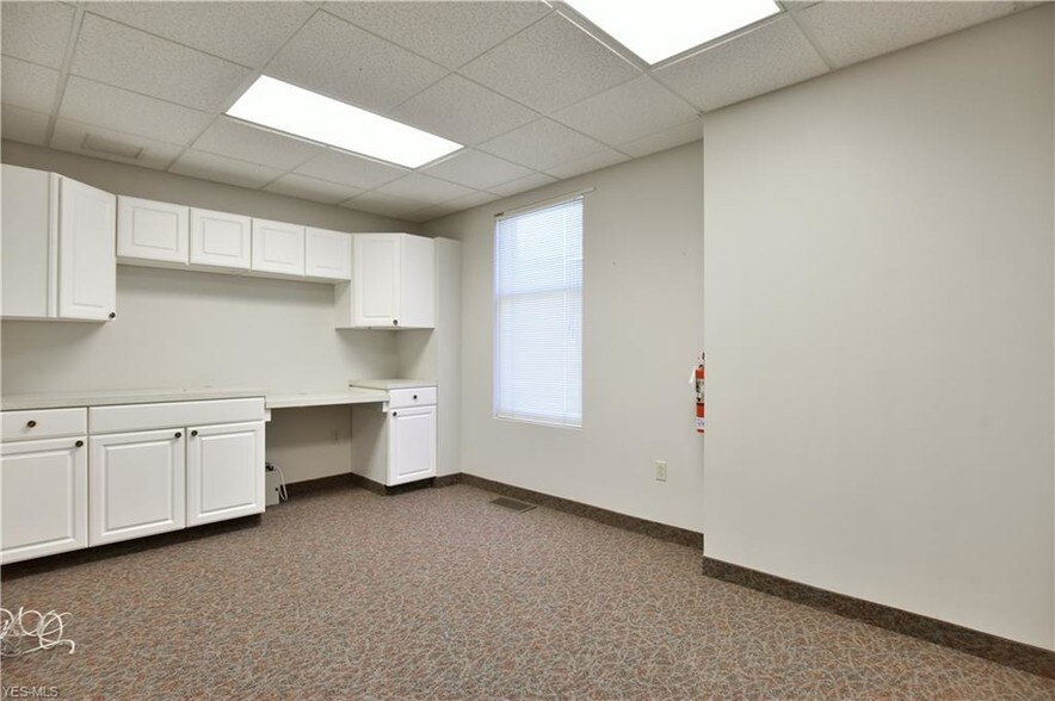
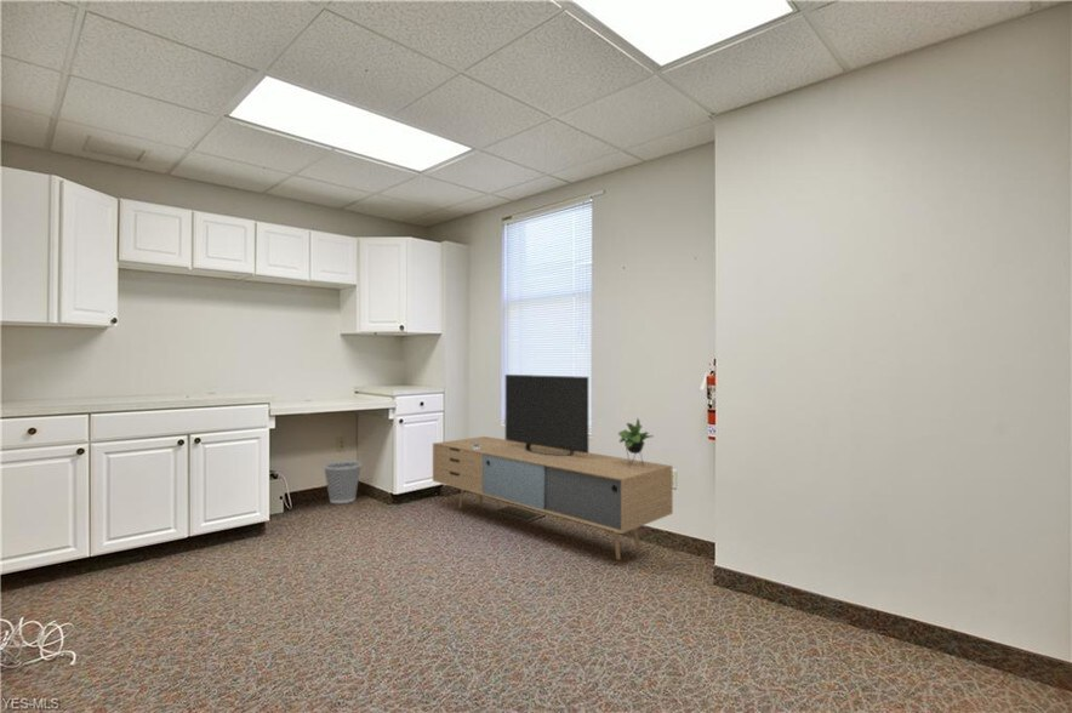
+ wastebasket [321,460,364,504]
+ media console [432,373,674,560]
